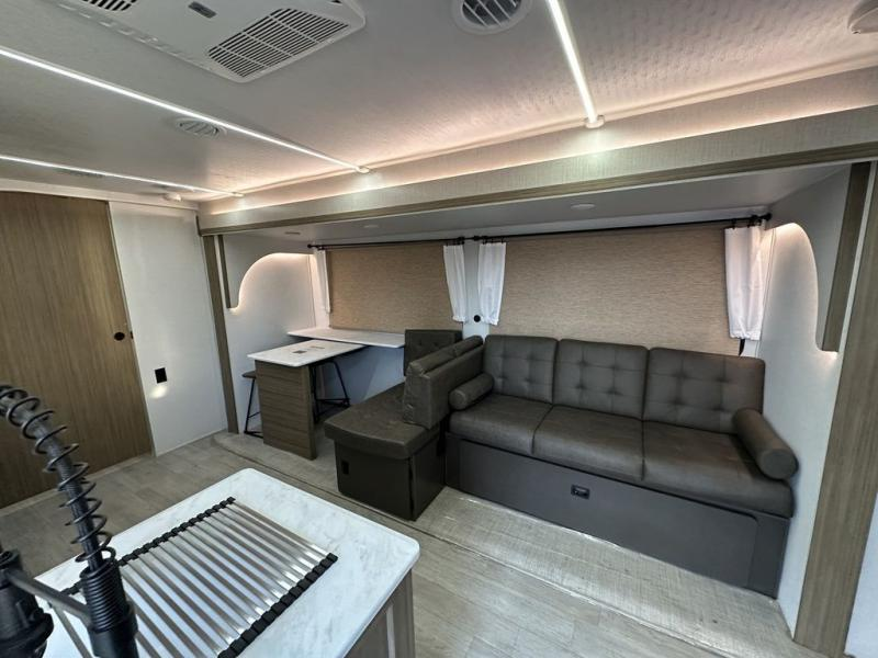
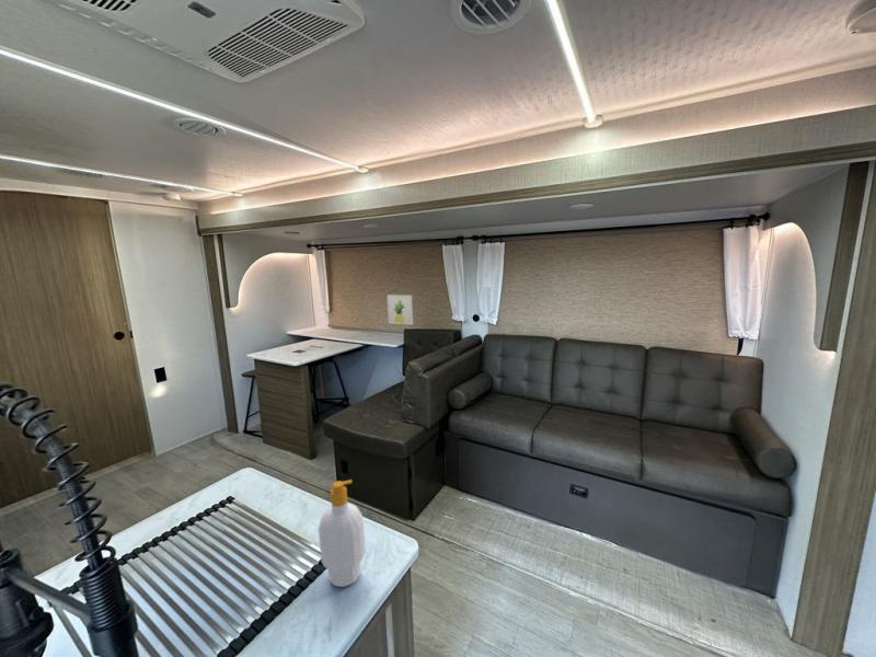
+ soap bottle [318,479,367,588]
+ wall art [387,293,414,325]
